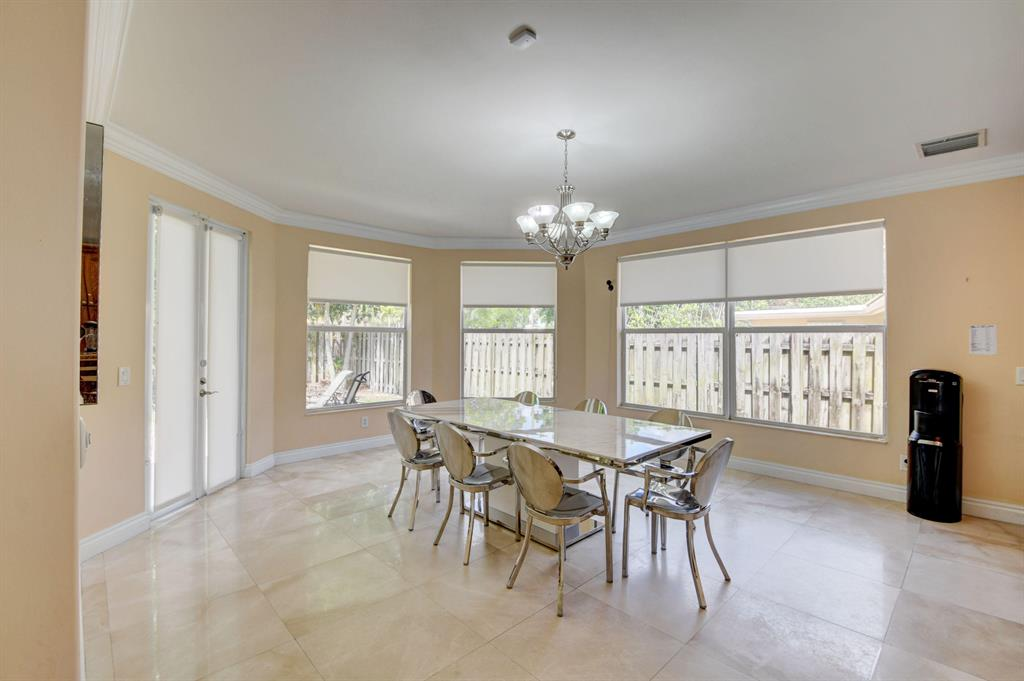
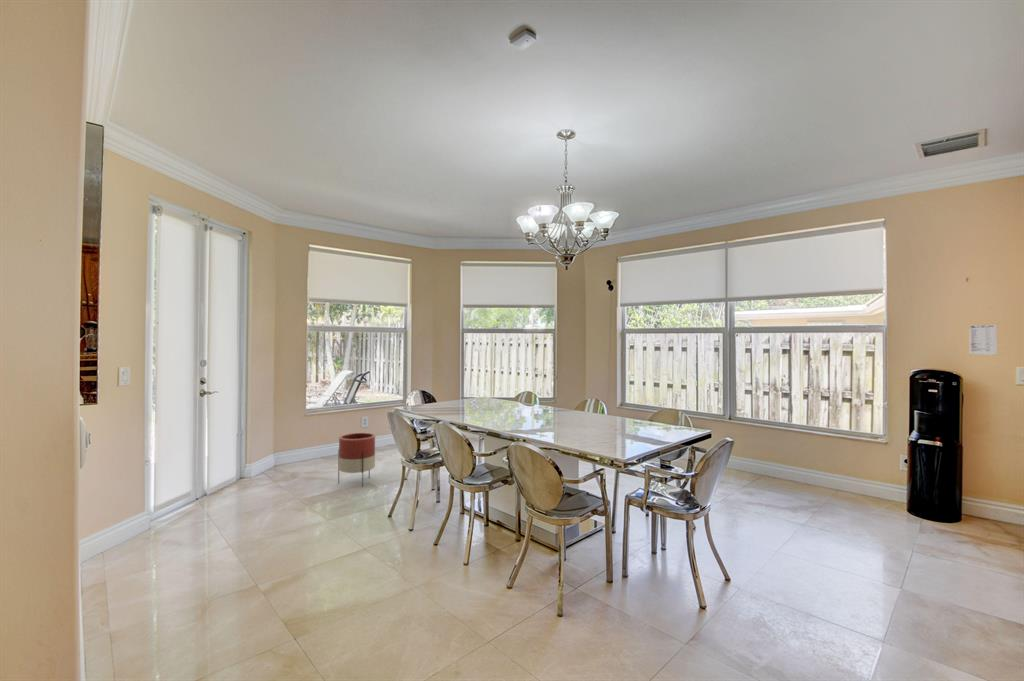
+ planter [337,432,376,488]
